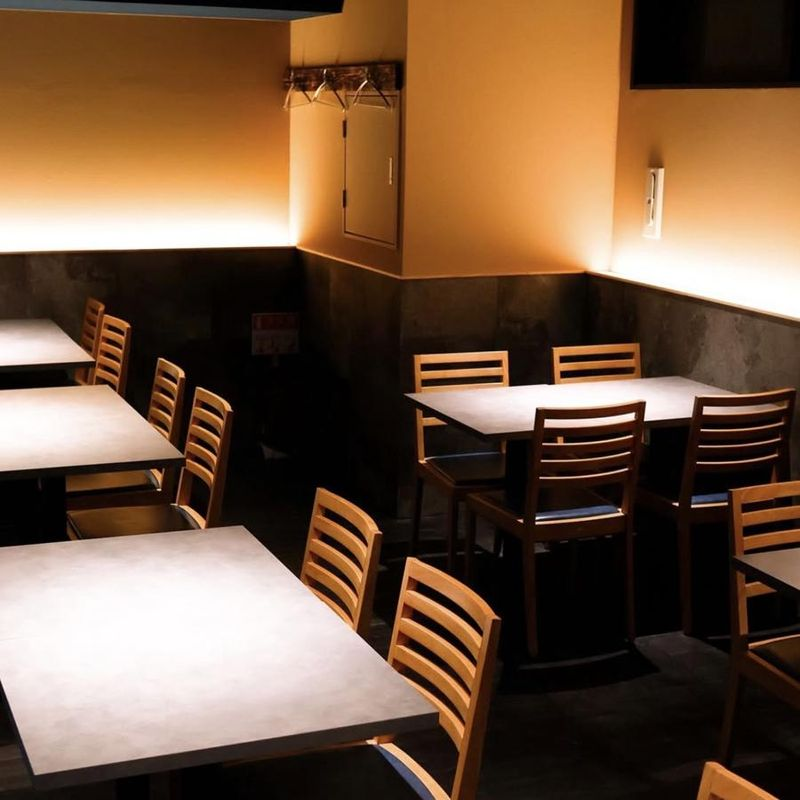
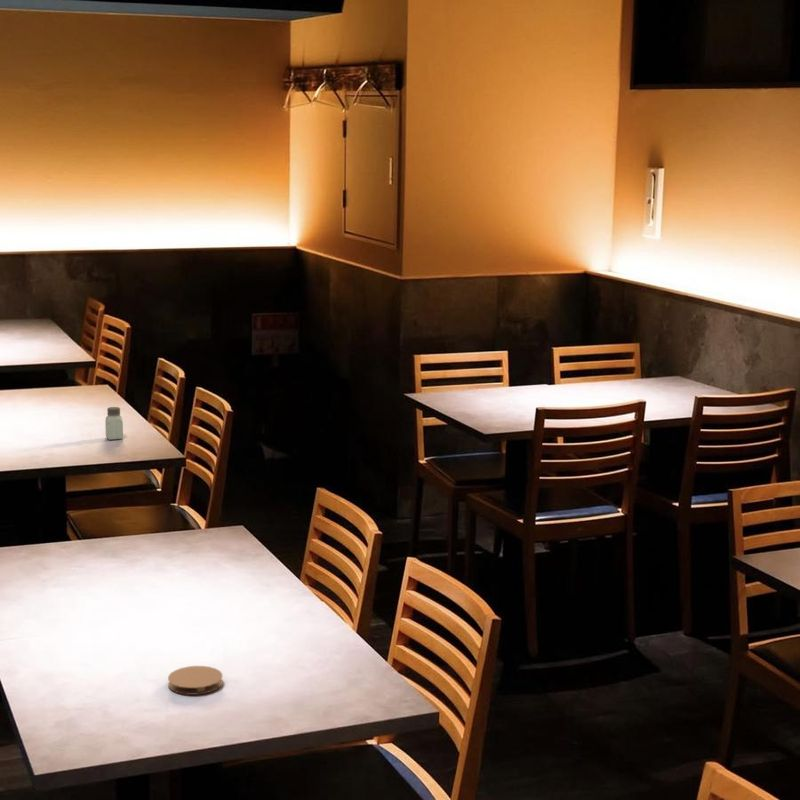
+ coaster [167,665,224,696]
+ saltshaker [104,406,124,441]
